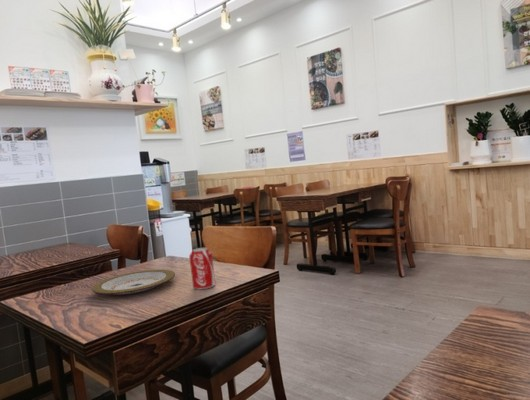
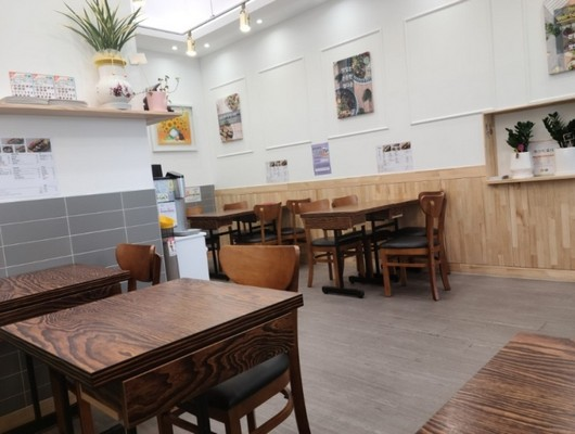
- plate [91,269,176,296]
- beverage can [188,247,216,290]
